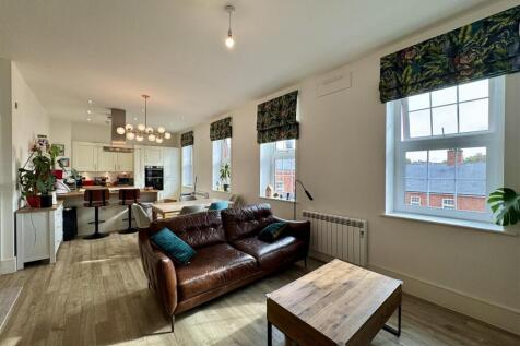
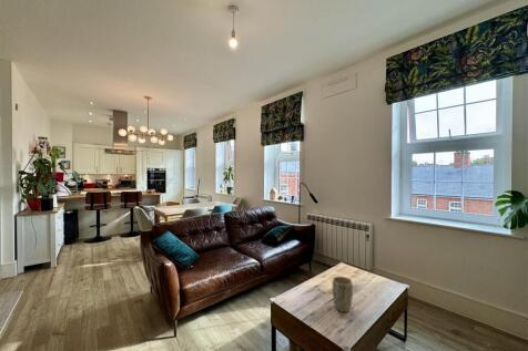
+ plant pot [332,276,354,313]
